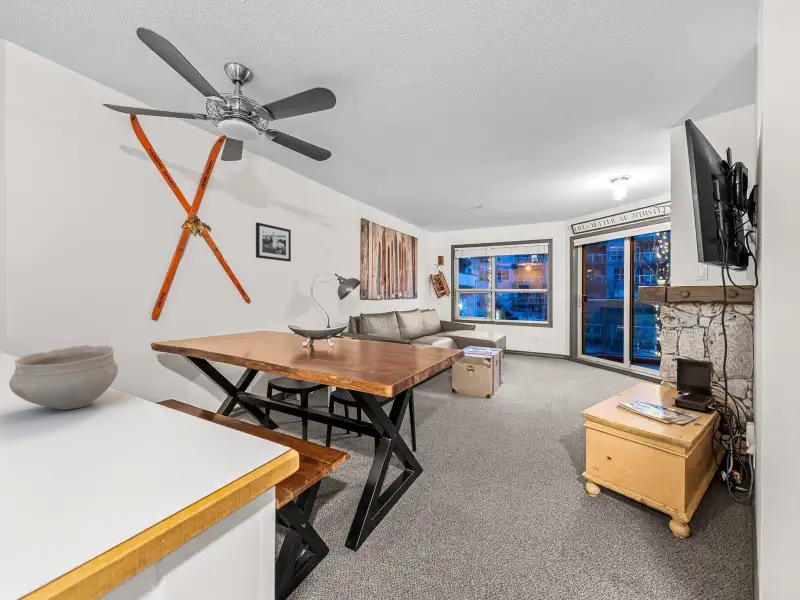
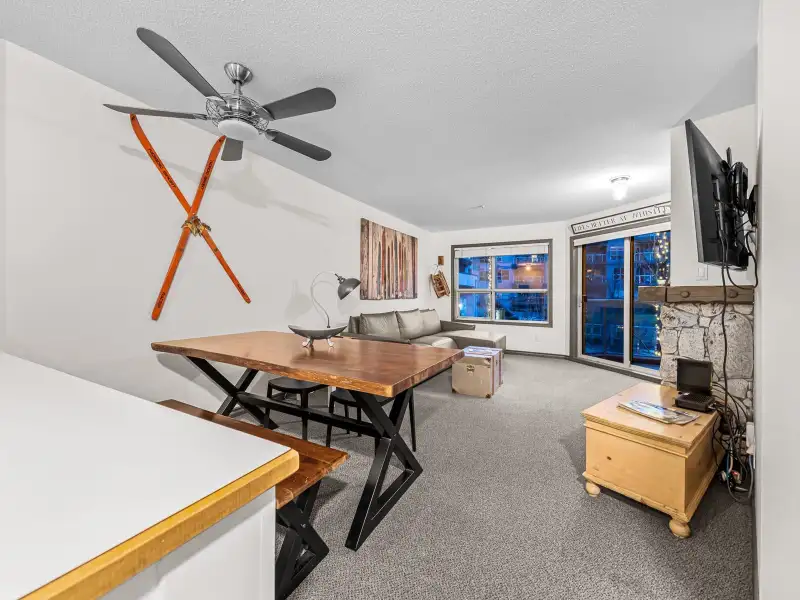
- bowl [8,344,119,411]
- picture frame [255,222,292,263]
